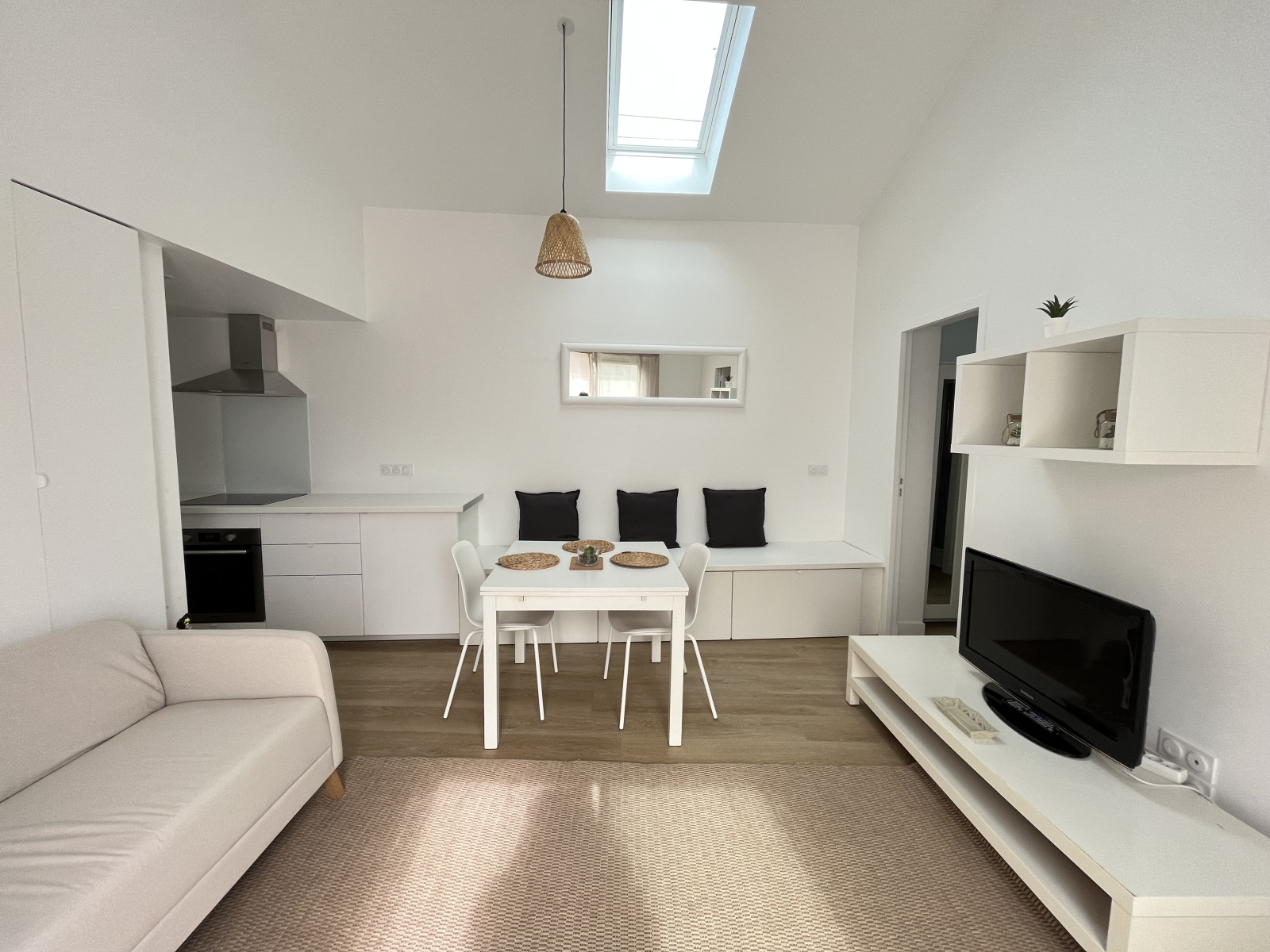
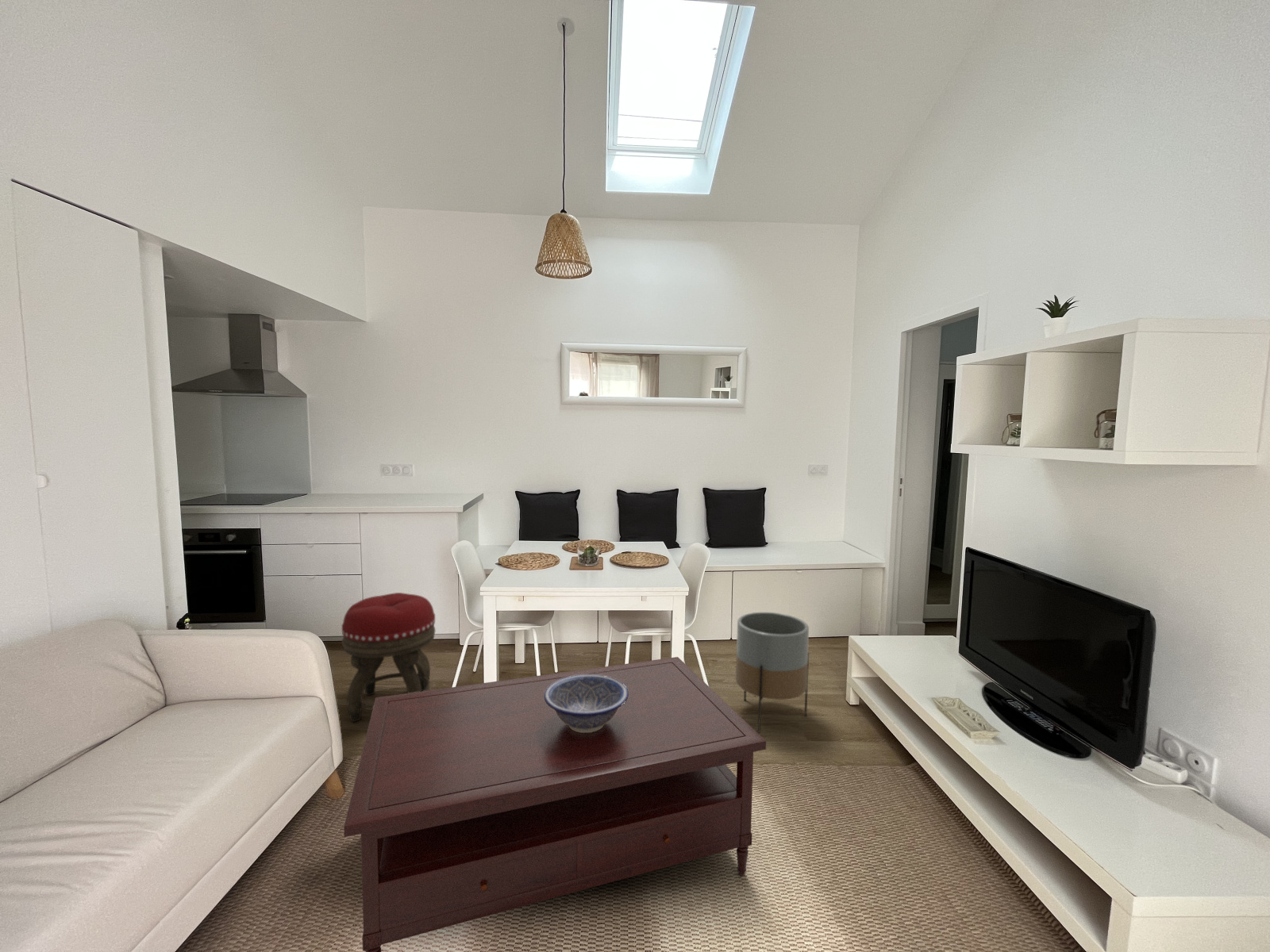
+ coffee table [343,656,767,952]
+ footstool [341,592,437,723]
+ planter [735,612,810,734]
+ decorative bowl [545,674,629,732]
